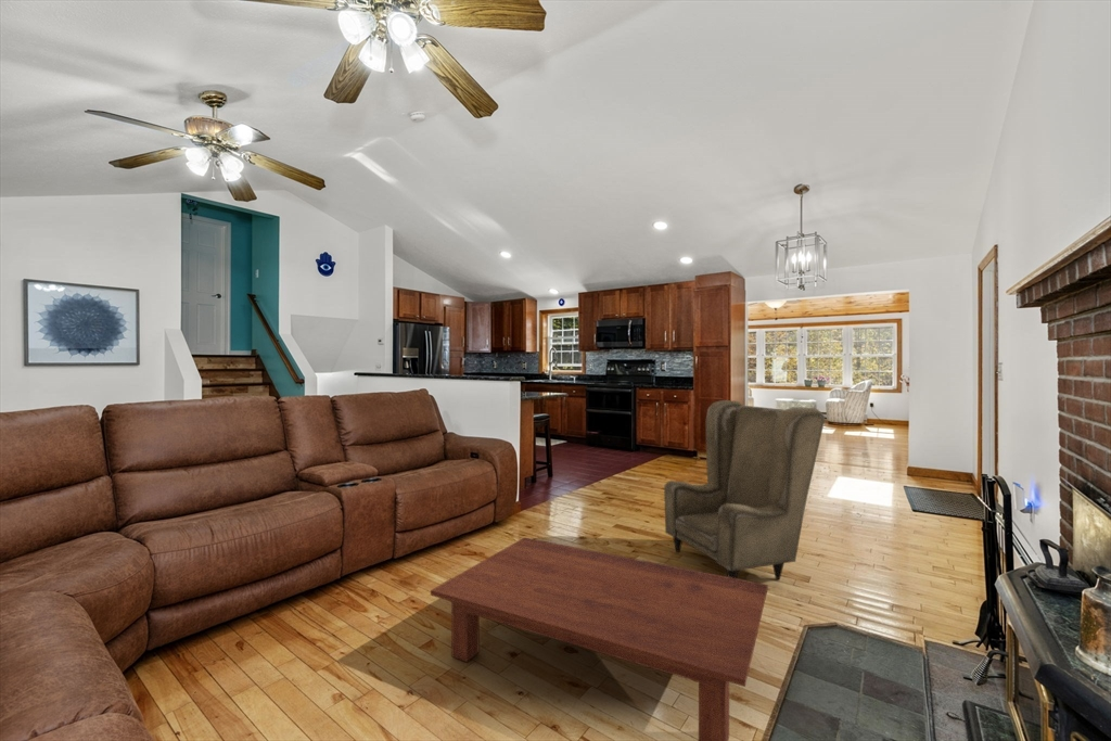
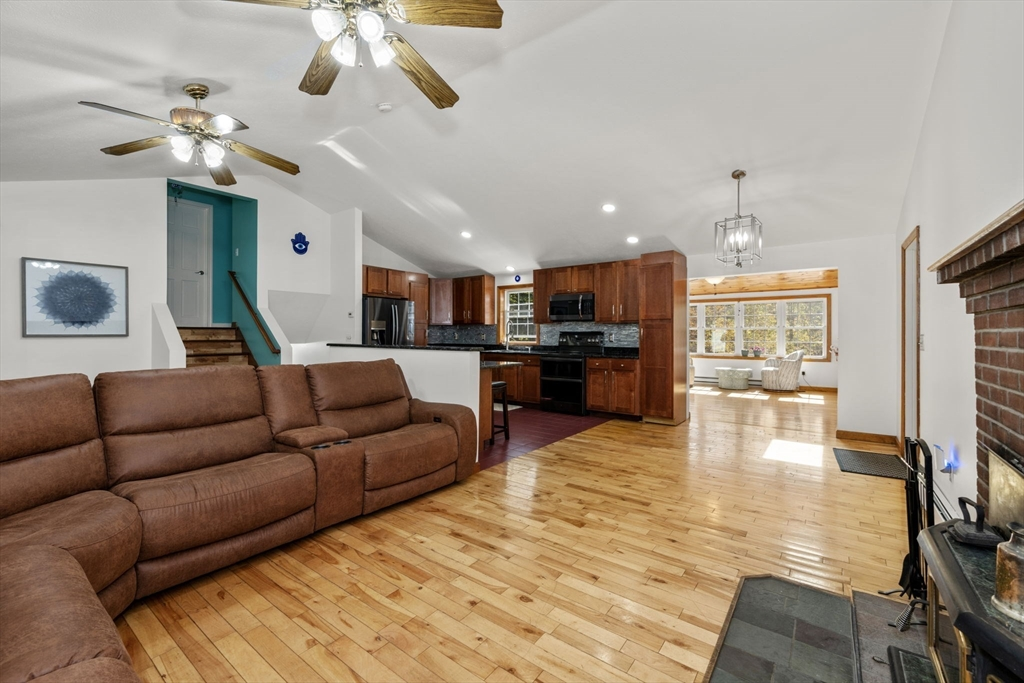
- armchair [663,399,826,580]
- coffee table [430,536,769,741]
